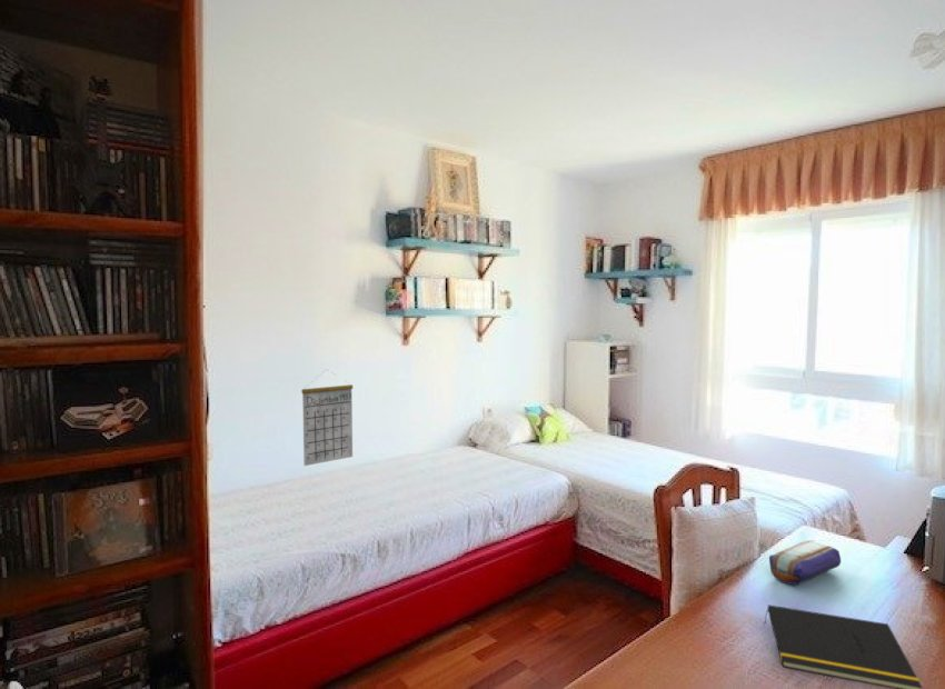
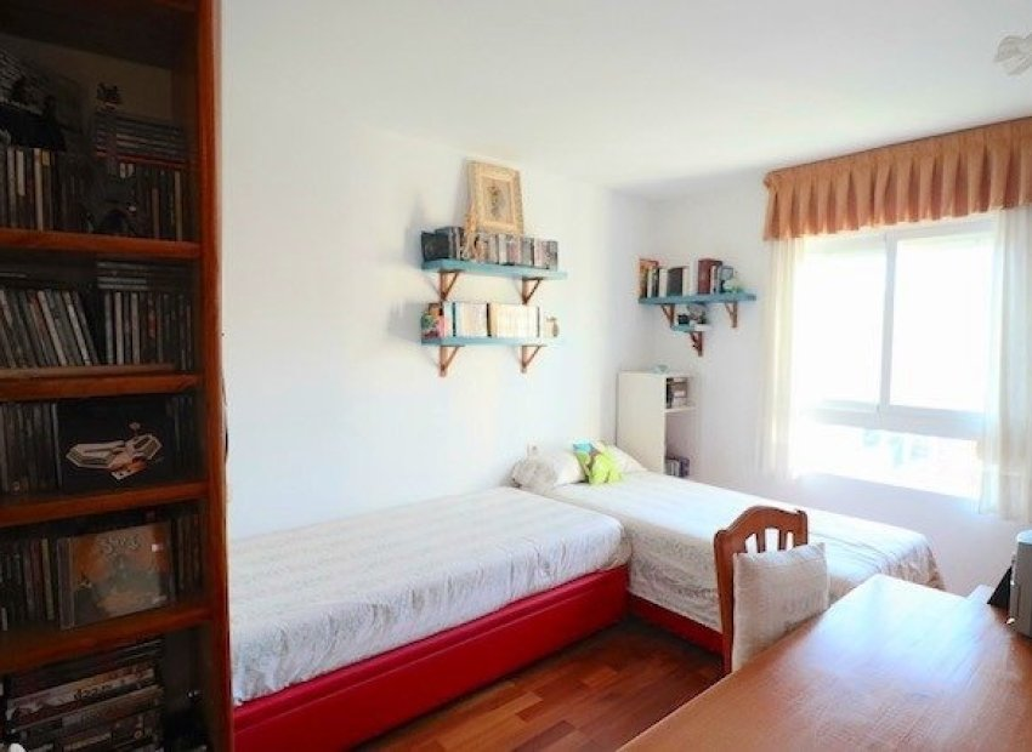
- calendar [300,368,354,467]
- pencil case [768,539,842,587]
- notepad [763,603,924,689]
